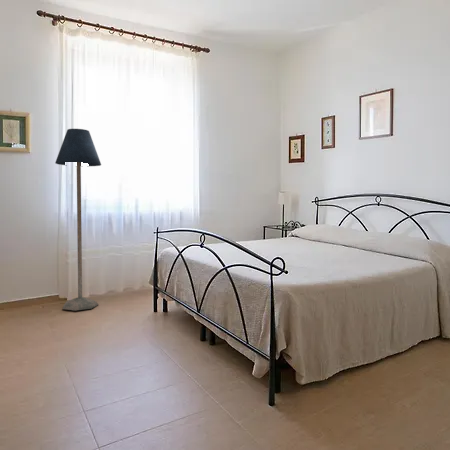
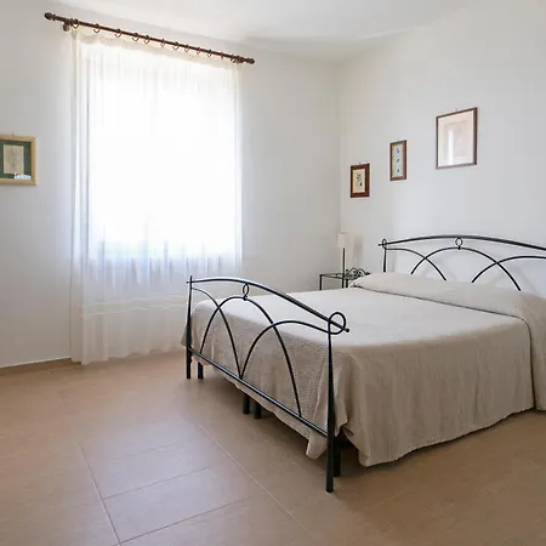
- floor lamp [54,128,102,312]
